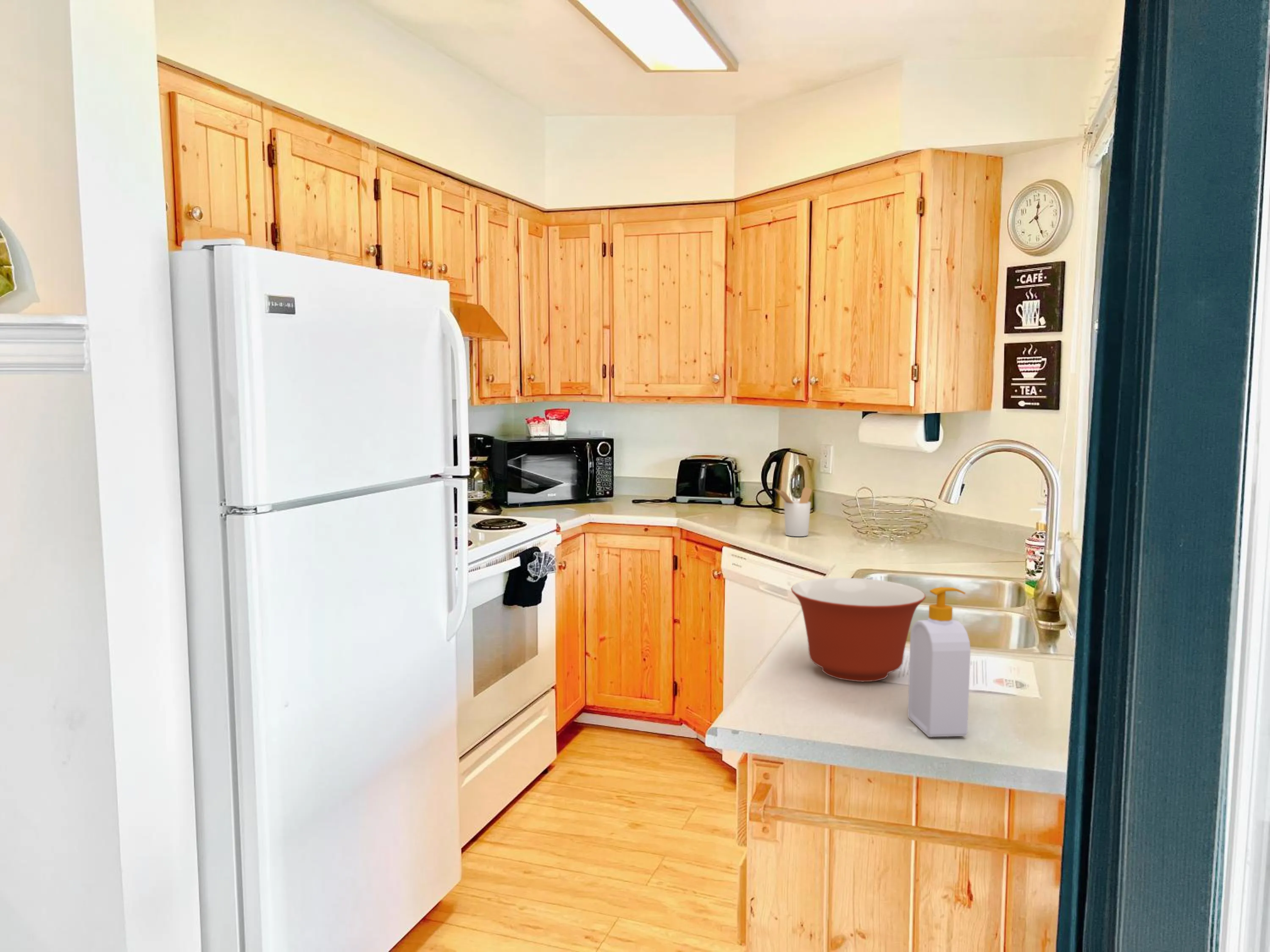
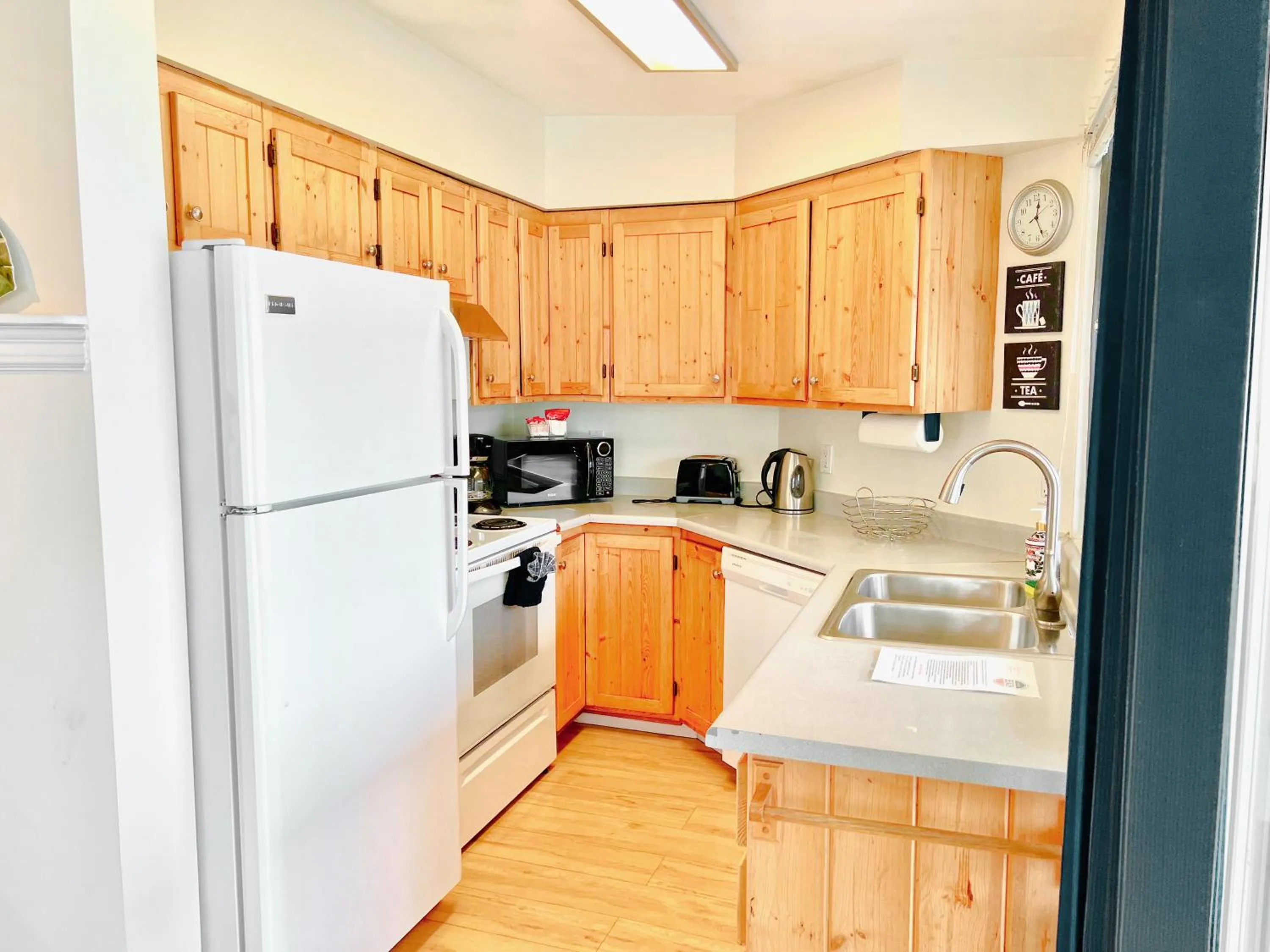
- utensil holder [774,487,812,537]
- mixing bowl [790,577,926,682]
- soap bottle [907,586,971,737]
